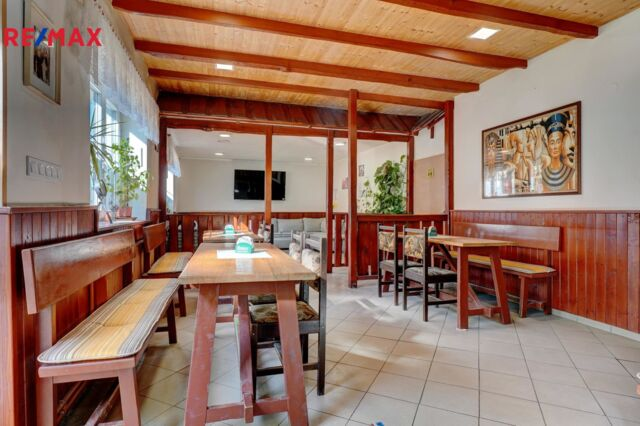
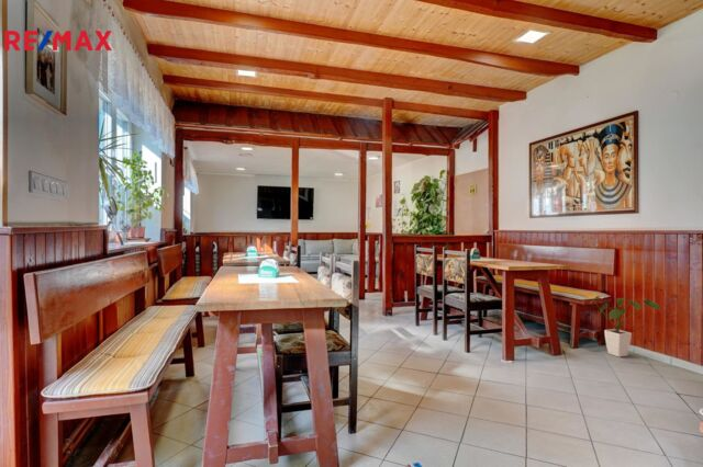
+ house plant [590,295,661,358]
